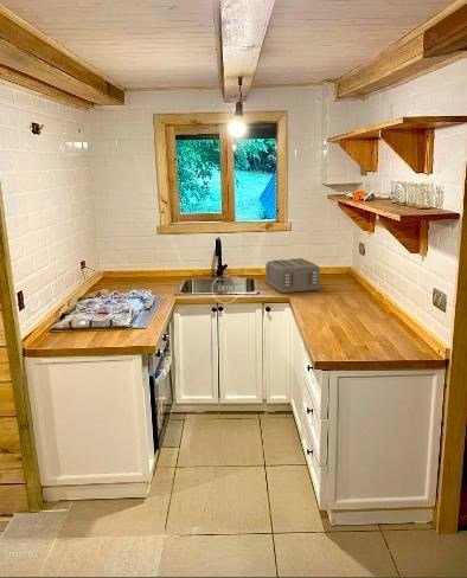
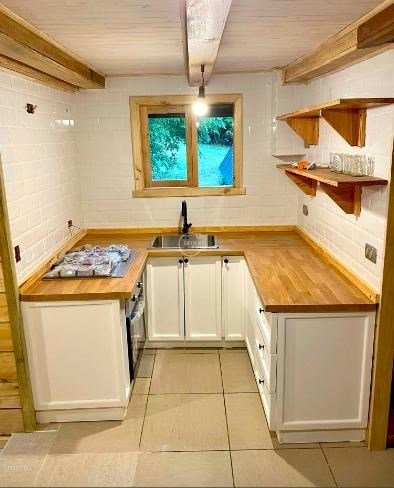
- toaster [264,257,321,294]
